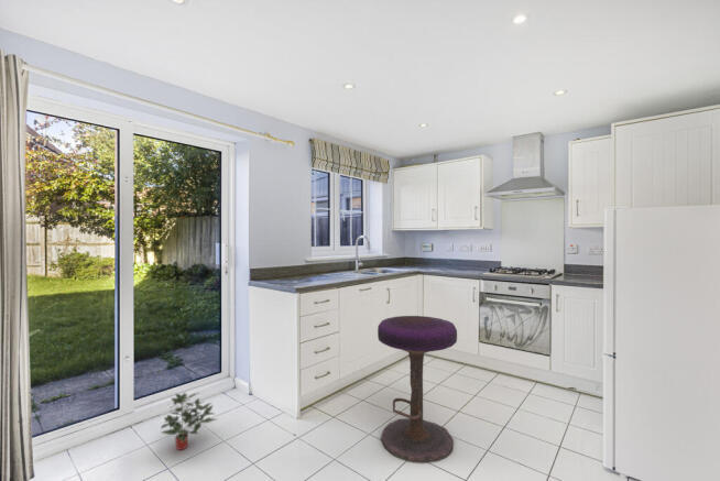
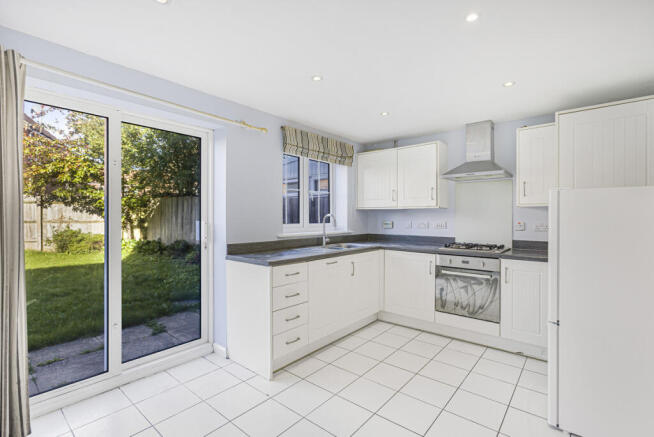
- stool [377,315,458,464]
- potted plant [160,392,218,451]
